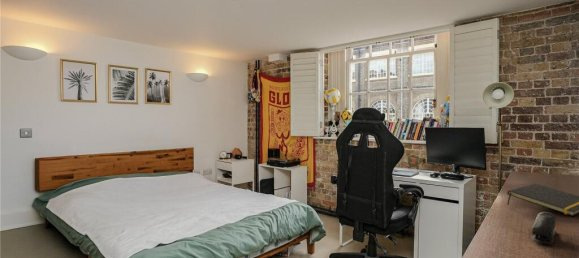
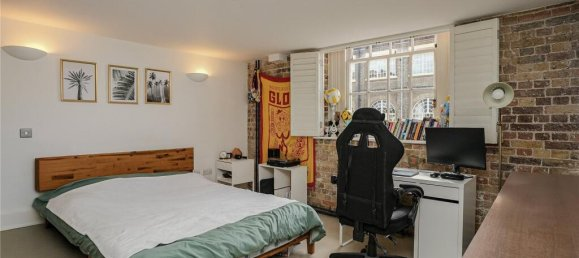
- notepad [506,183,579,217]
- stapler [531,211,557,245]
